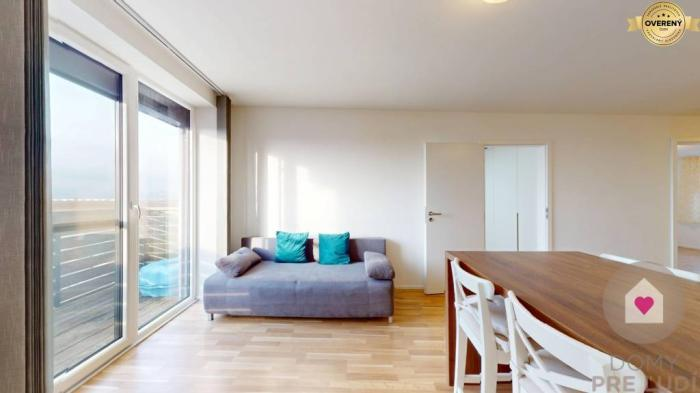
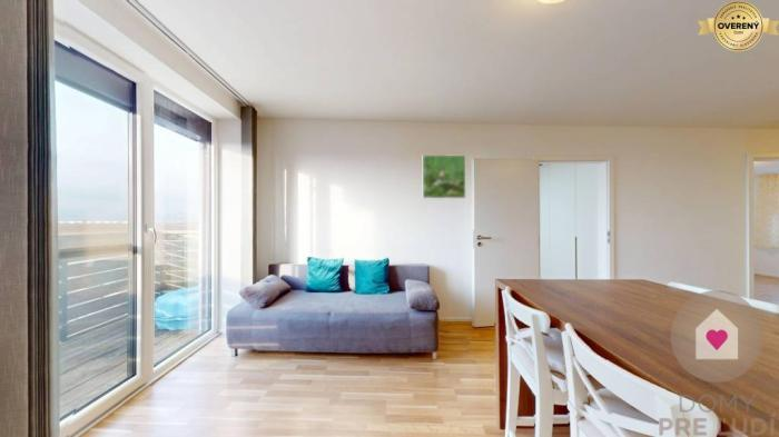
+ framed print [422,153,466,199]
